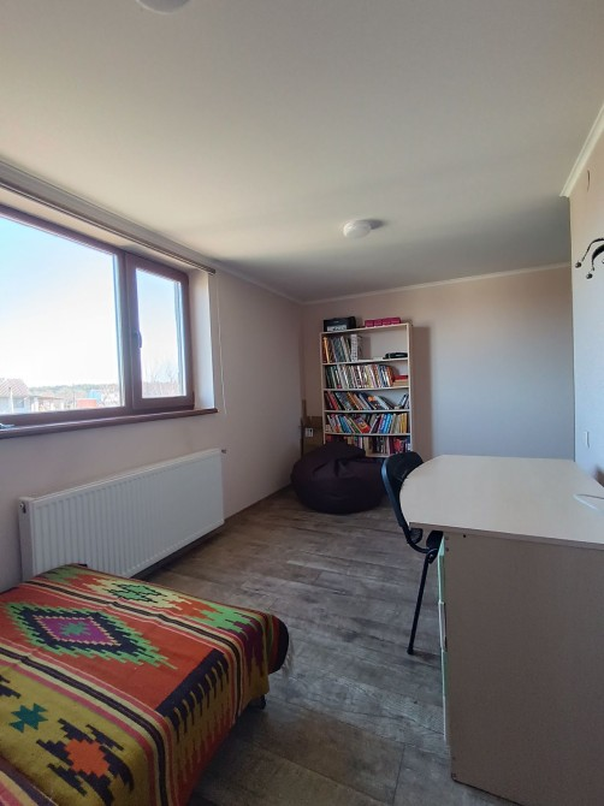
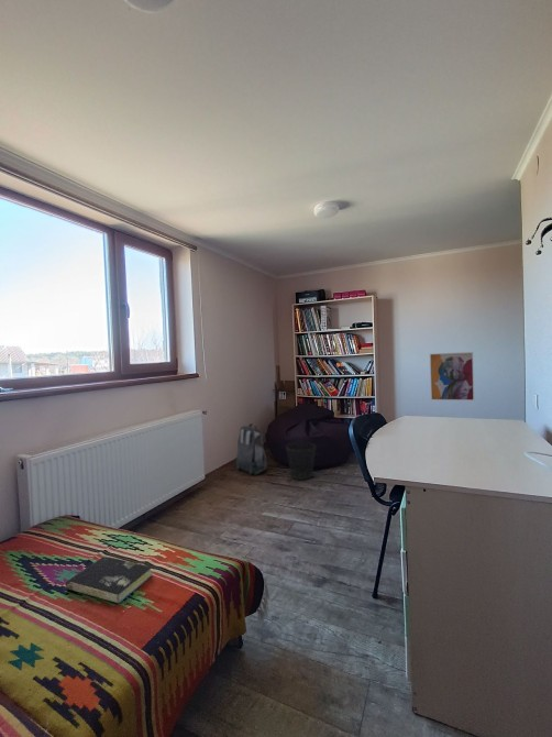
+ wastebasket [285,441,317,481]
+ book [65,554,154,604]
+ backpack [235,422,268,476]
+ wall art [429,351,475,402]
